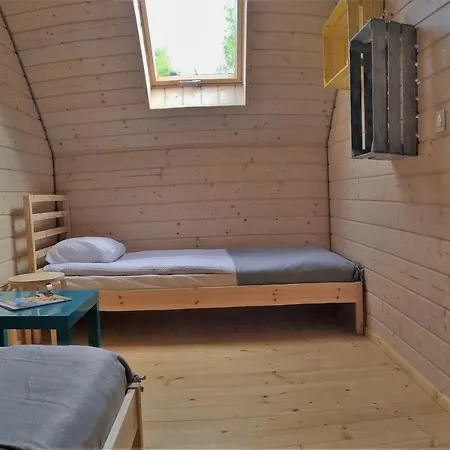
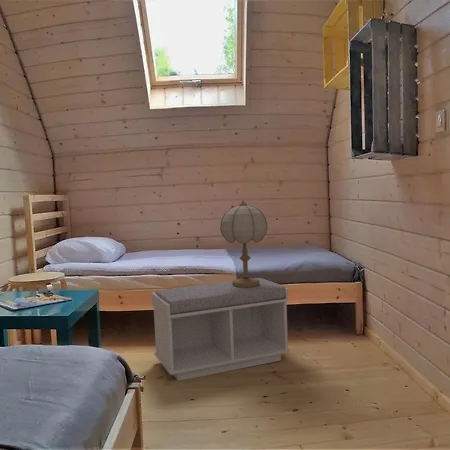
+ bench [150,277,291,382]
+ table lamp [219,200,269,287]
